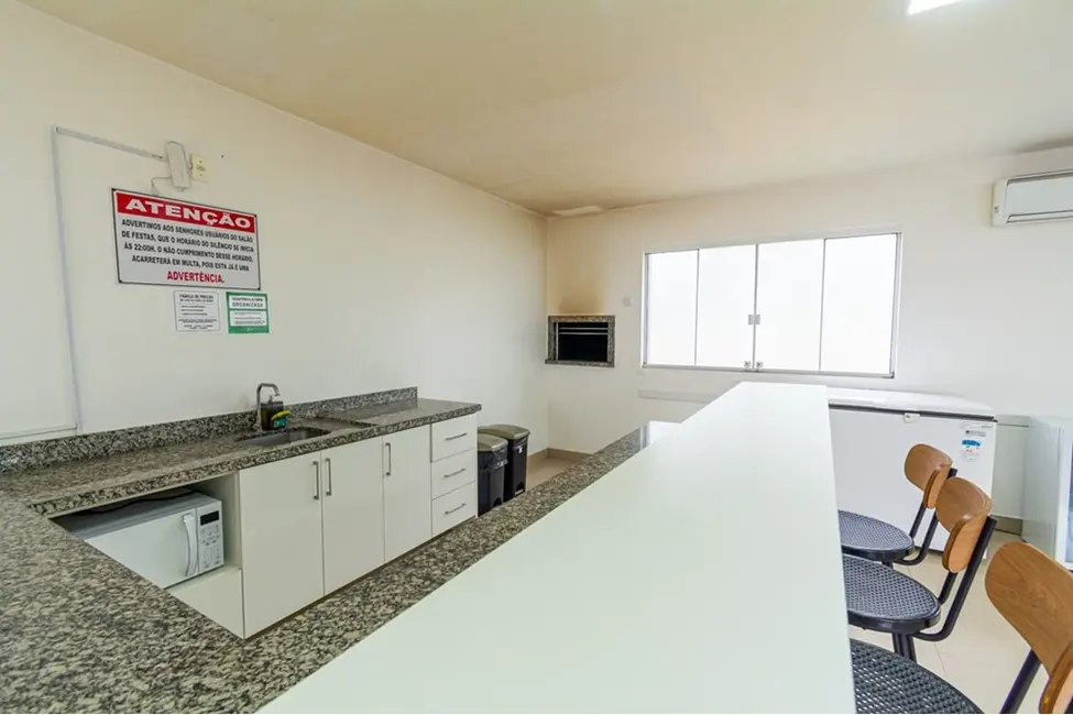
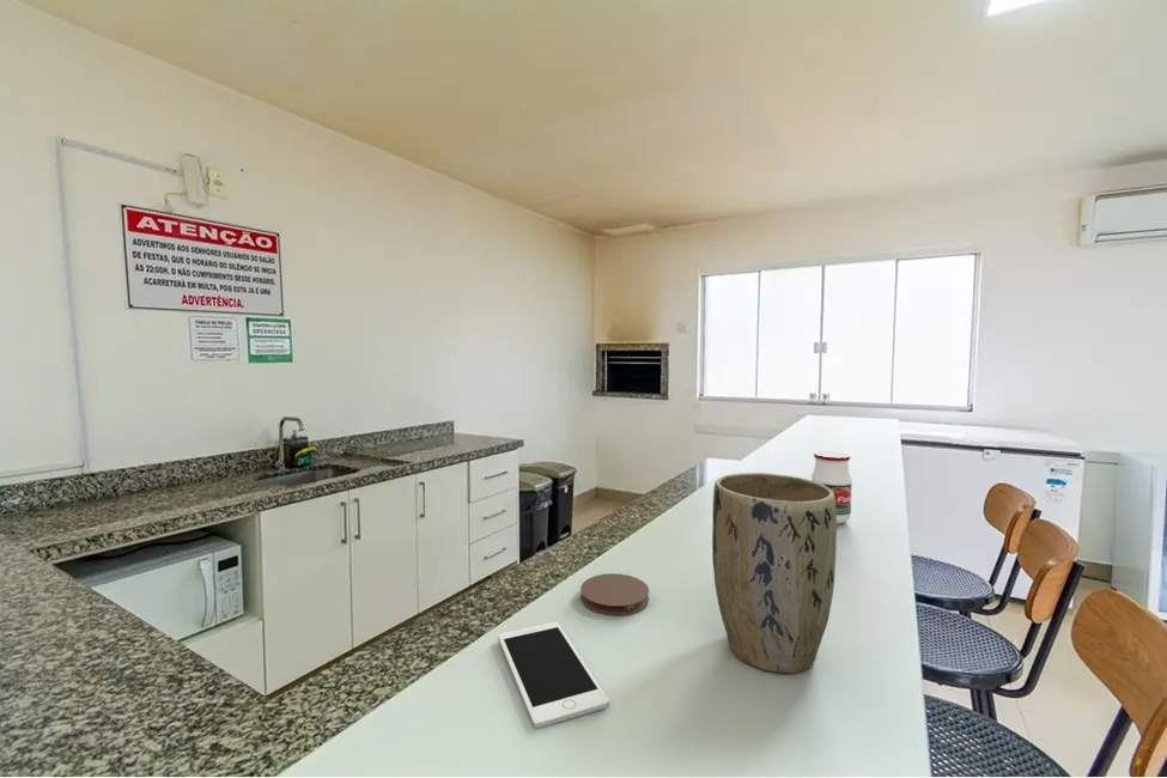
+ plant pot [711,472,838,674]
+ coaster [579,572,650,616]
+ jar [810,450,853,525]
+ cell phone [497,621,610,729]
